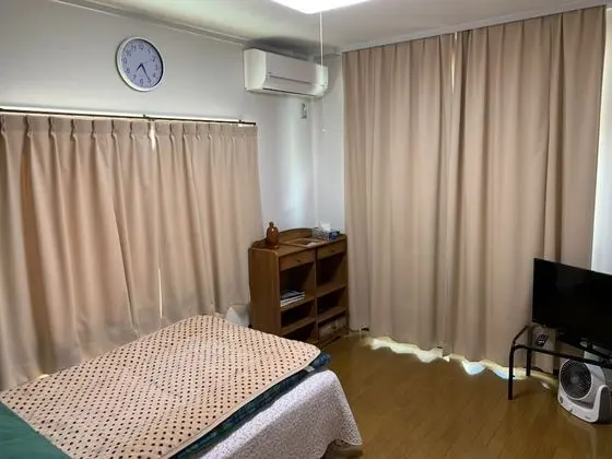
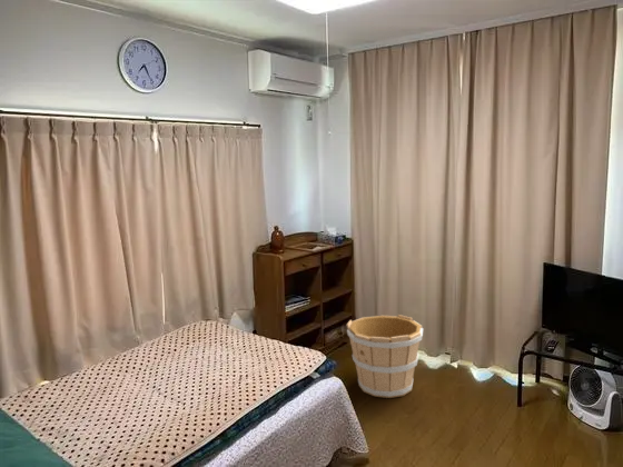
+ wooden bucket [346,314,424,399]
